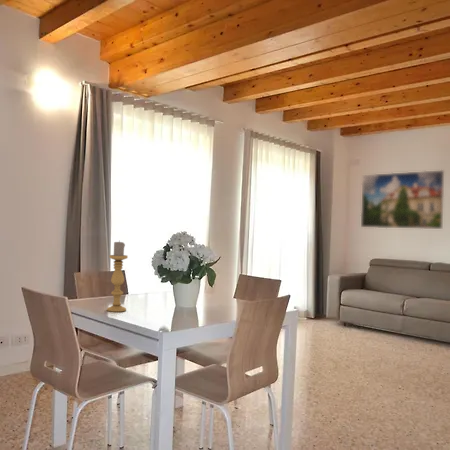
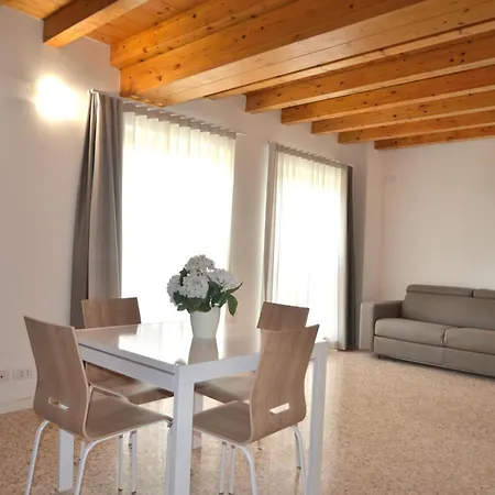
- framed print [360,169,445,230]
- candle holder [106,240,129,313]
